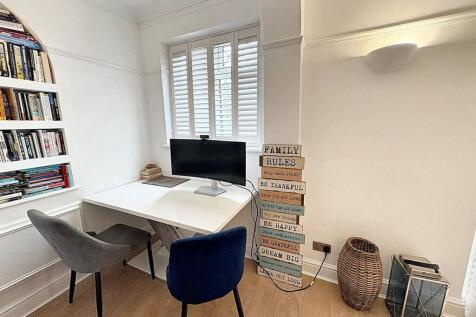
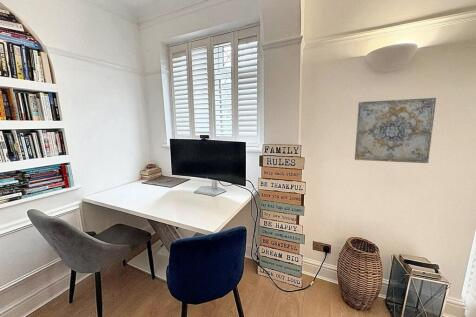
+ wall art [354,97,437,164]
